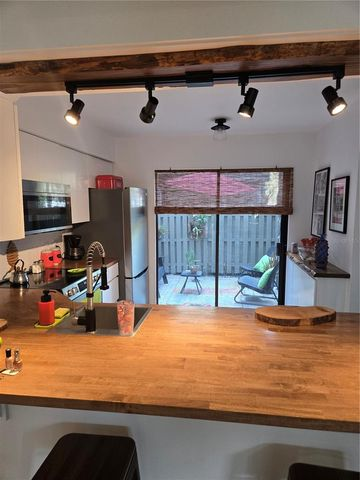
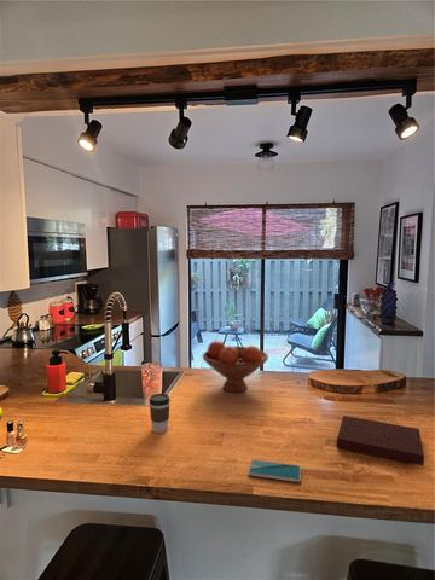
+ fruit bowl [202,340,269,394]
+ smartphone [248,459,302,483]
+ coffee cup [147,393,172,434]
+ notebook [336,414,425,466]
